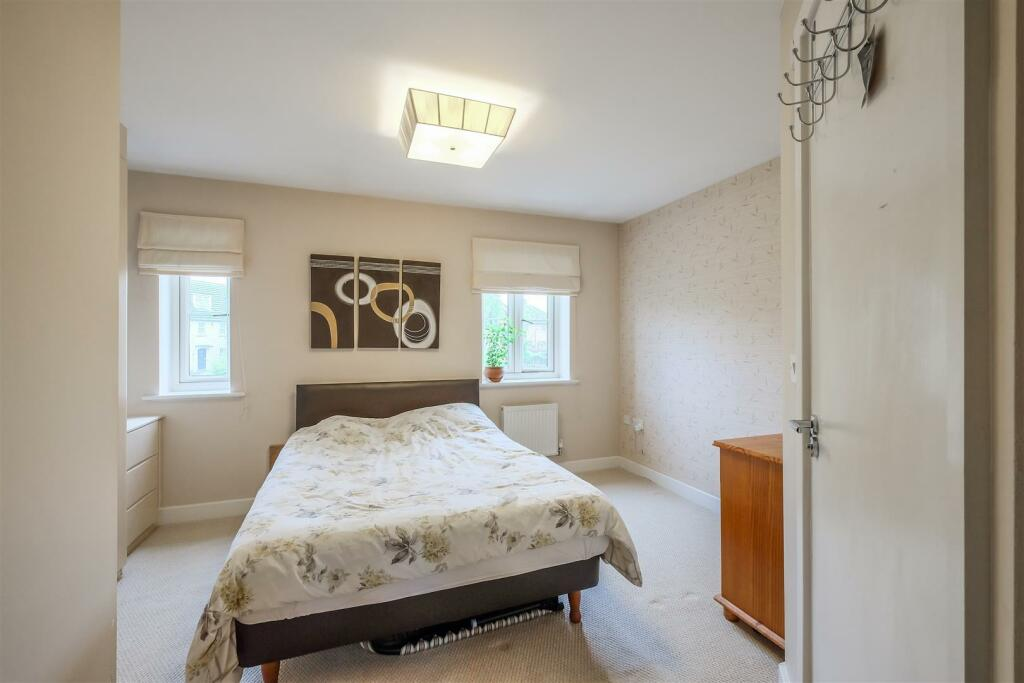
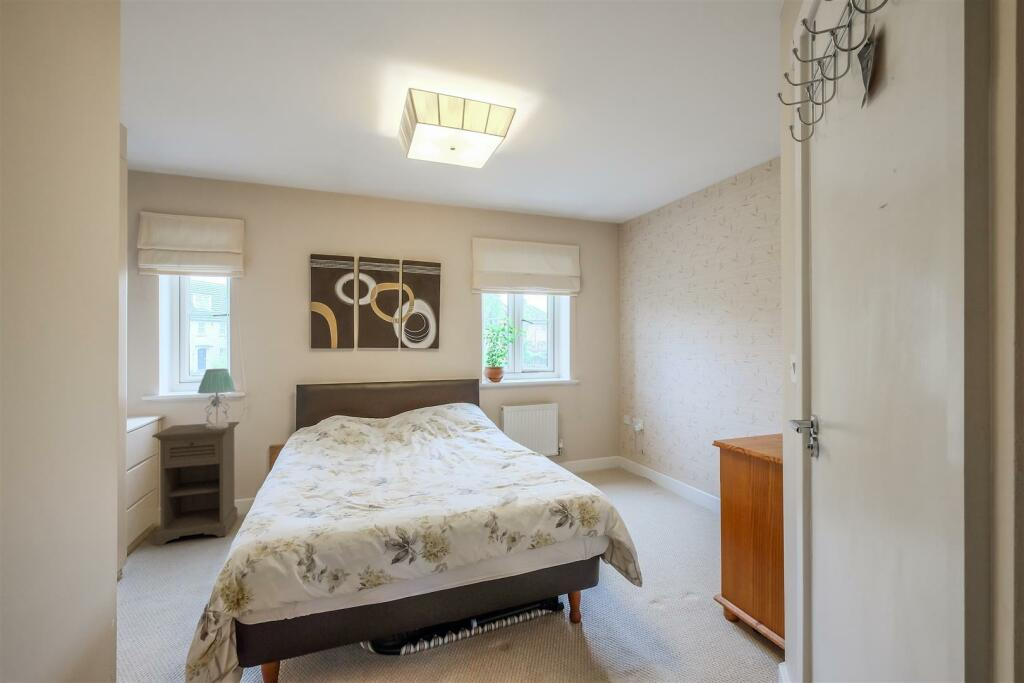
+ nightstand [151,421,240,547]
+ table lamp [196,368,237,429]
